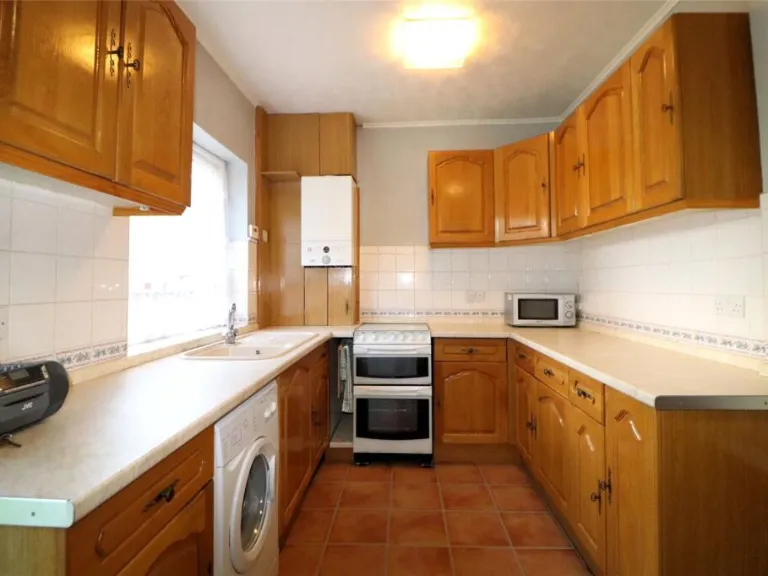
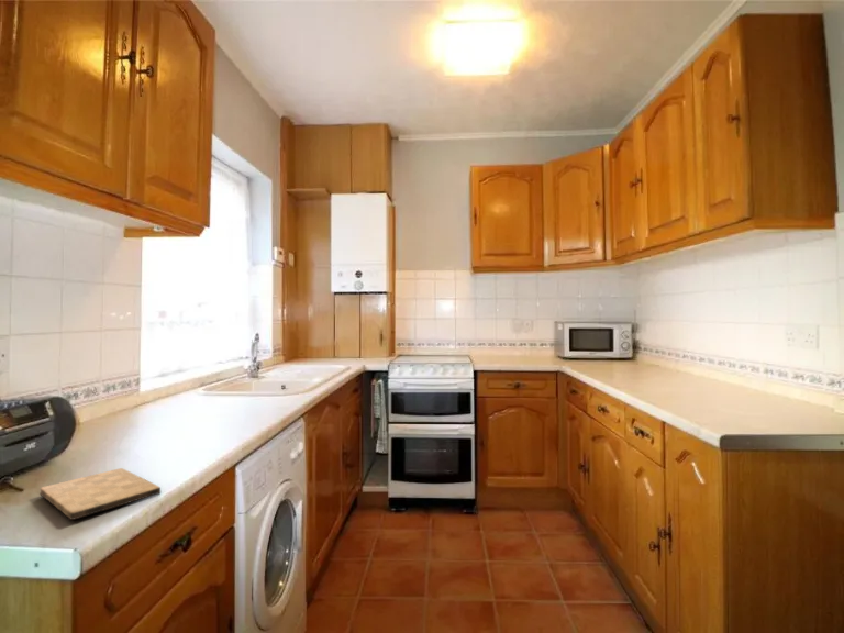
+ cutting board [38,467,162,521]
